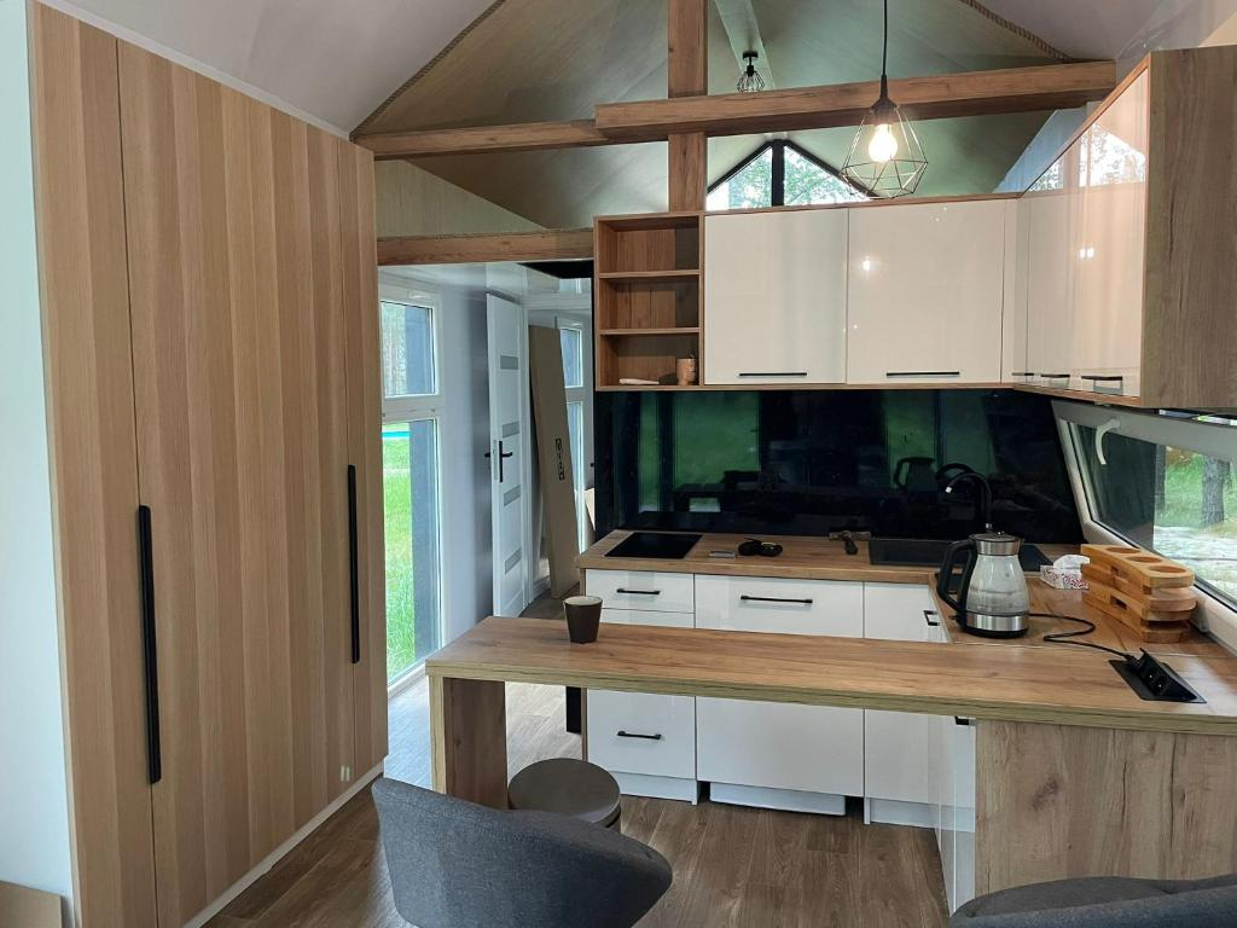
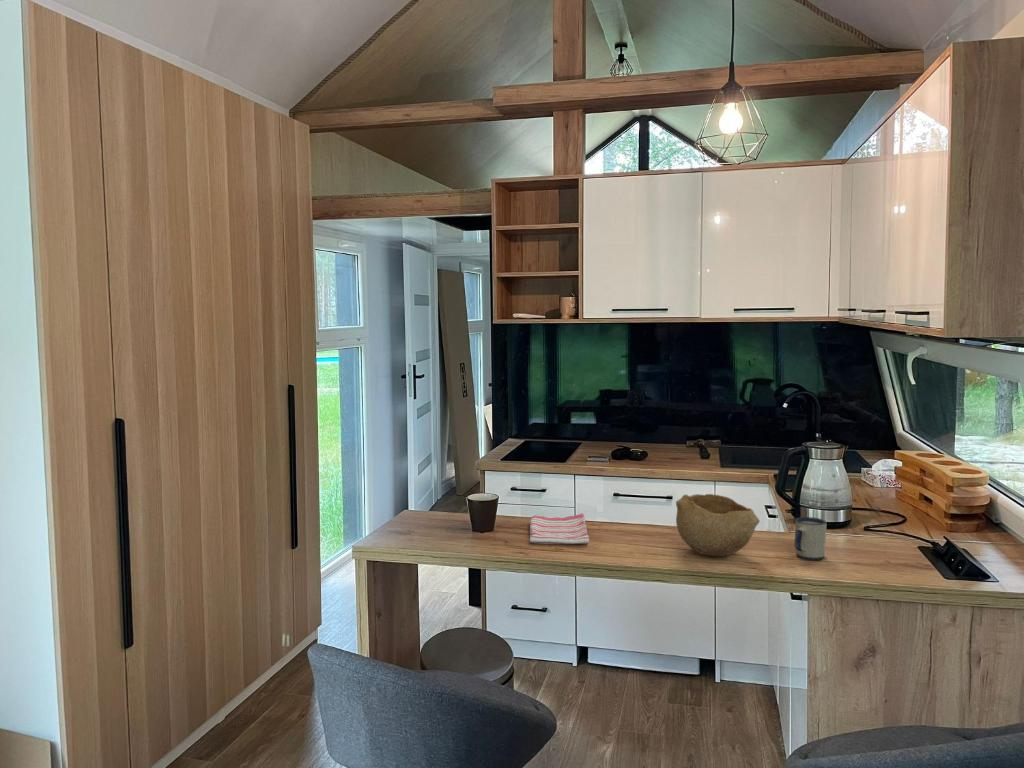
+ bowl [675,493,761,558]
+ dish towel [529,513,590,545]
+ mug [794,516,827,561]
